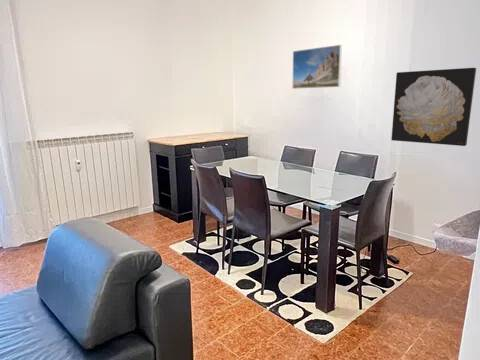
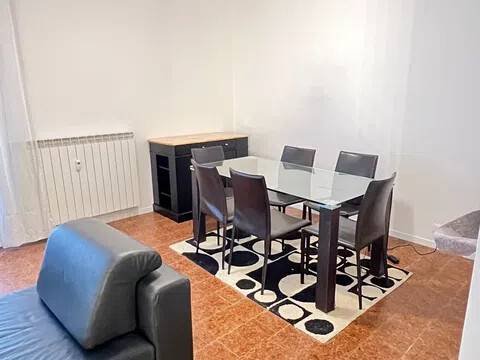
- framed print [291,44,343,90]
- wall art [390,67,477,147]
